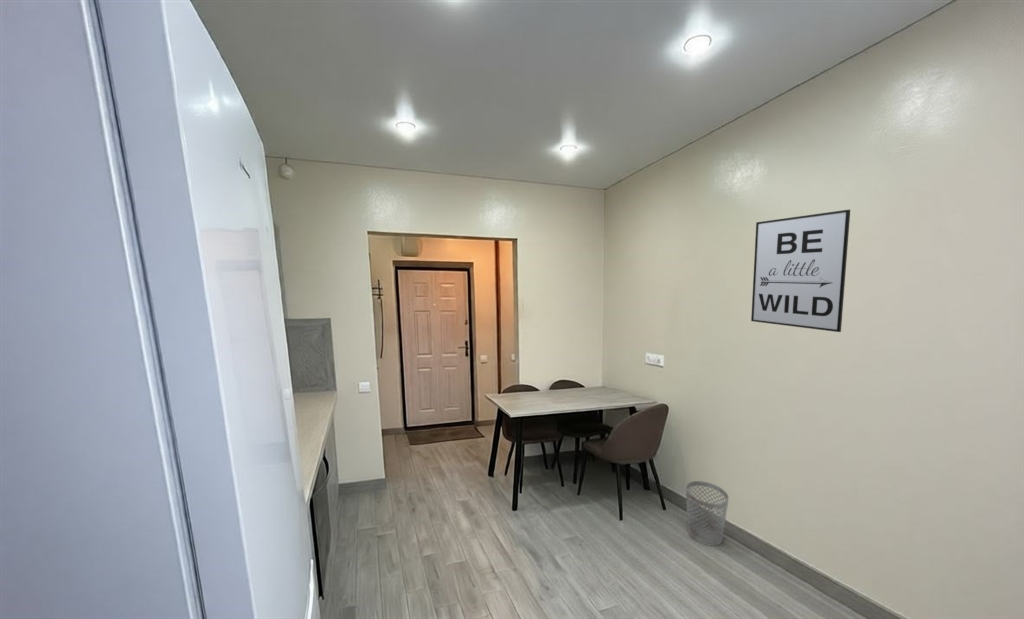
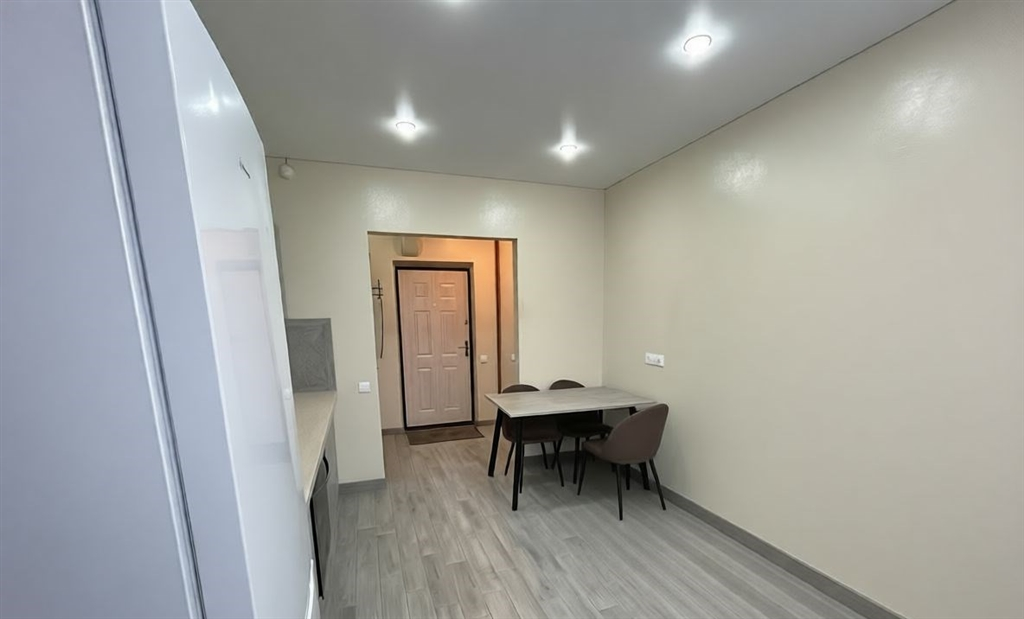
- wastebasket [685,480,730,547]
- wall art [750,209,851,333]
